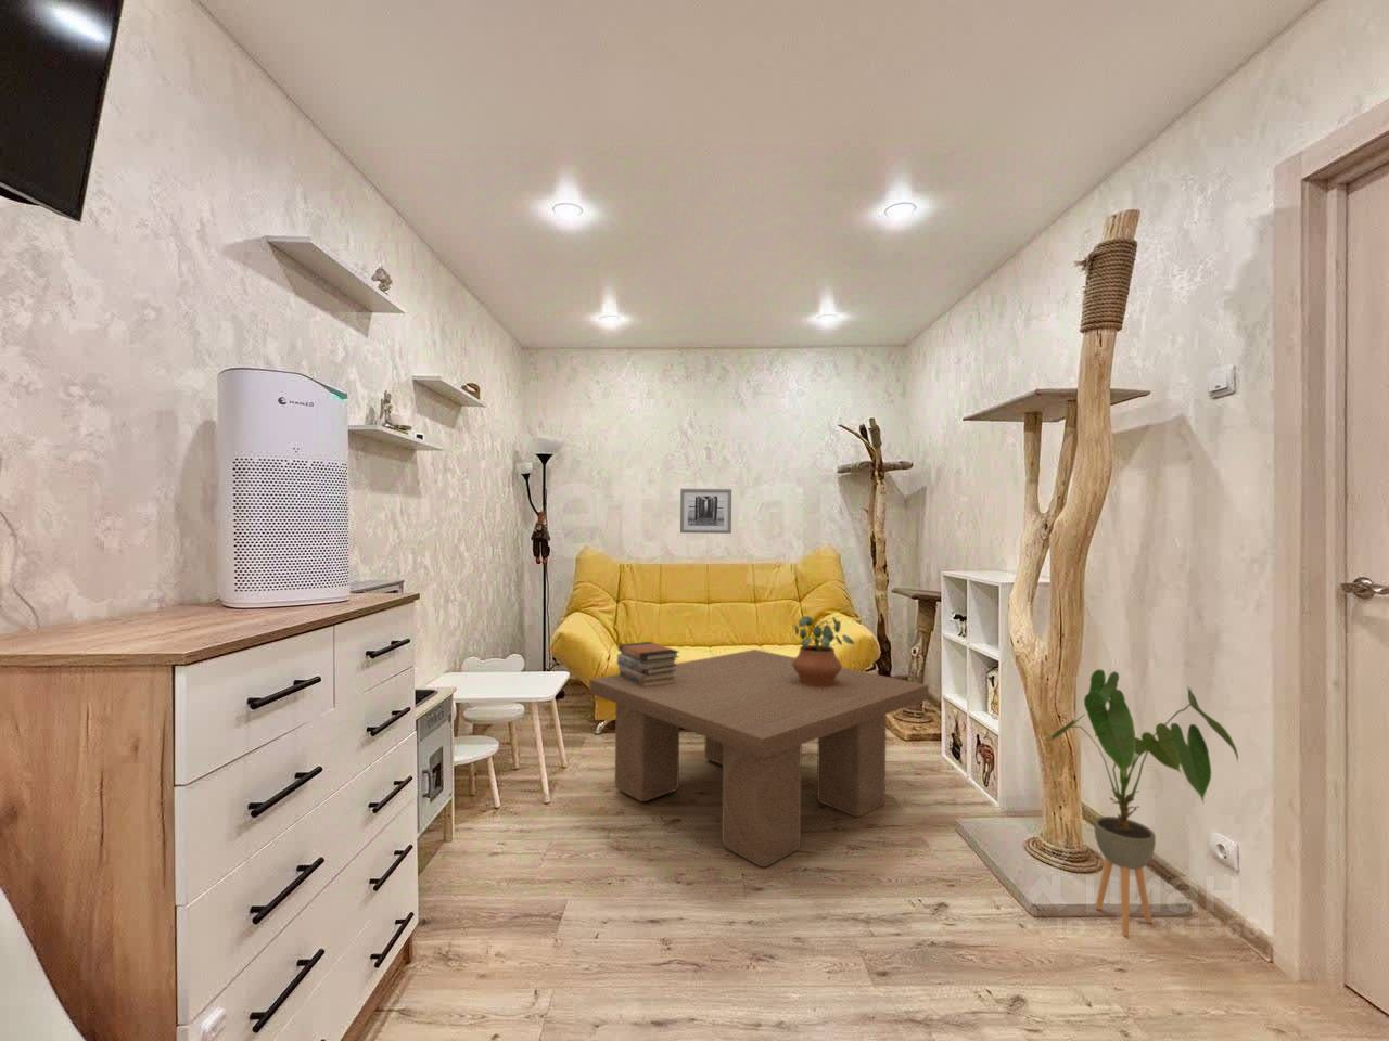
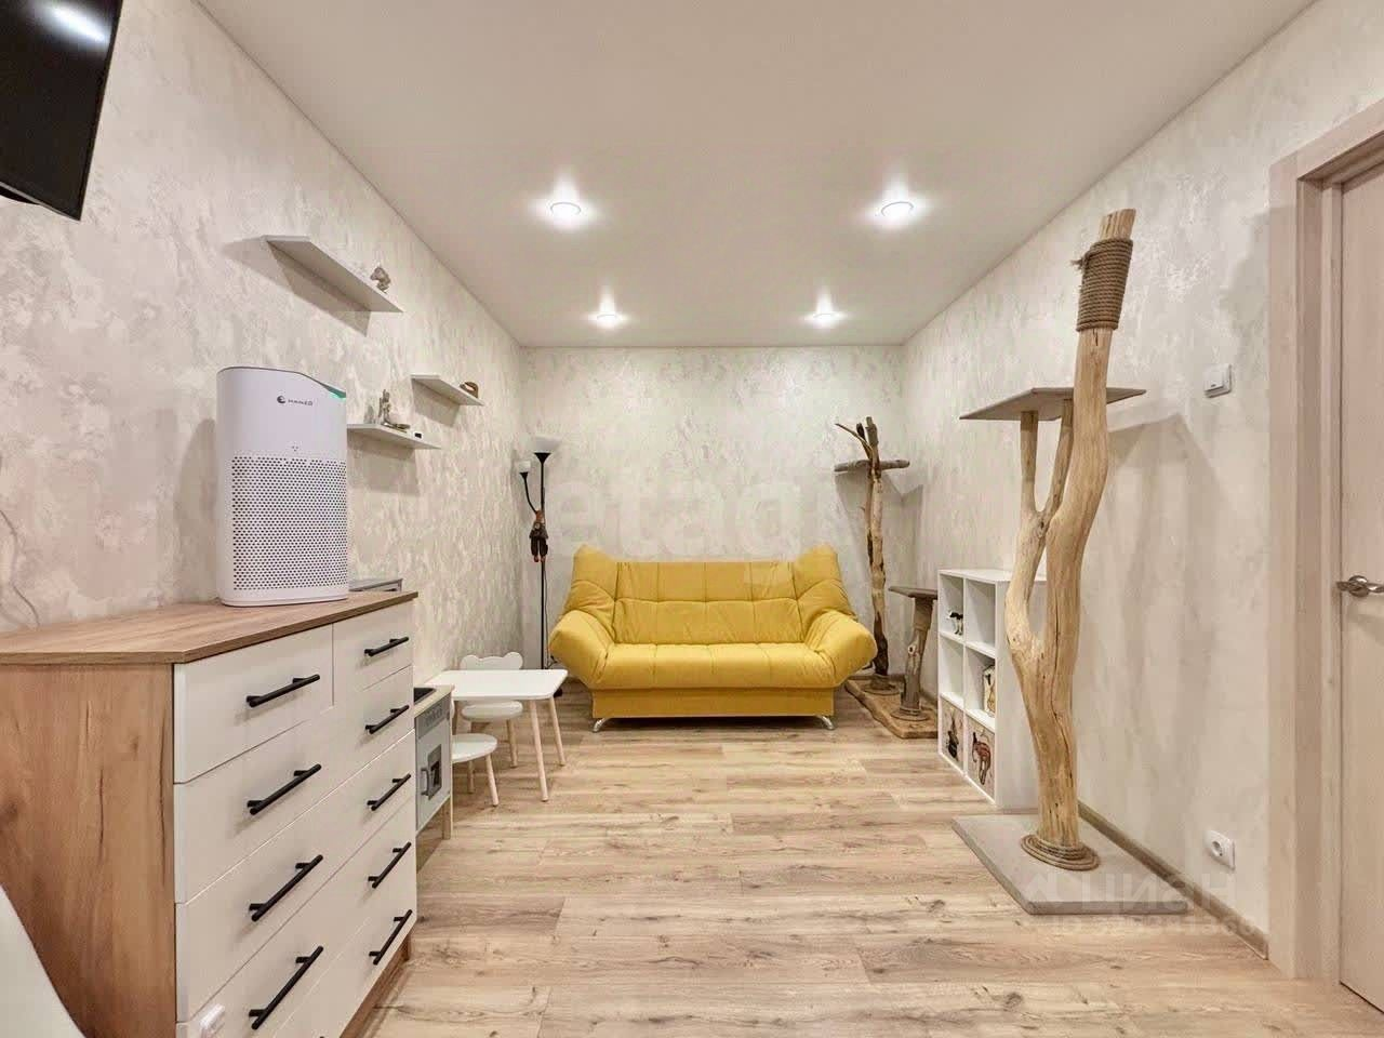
- book stack [617,641,680,688]
- coffee table [588,648,930,868]
- wall art [679,488,733,535]
- house plant [1049,668,1239,937]
- potted plant [791,615,855,687]
